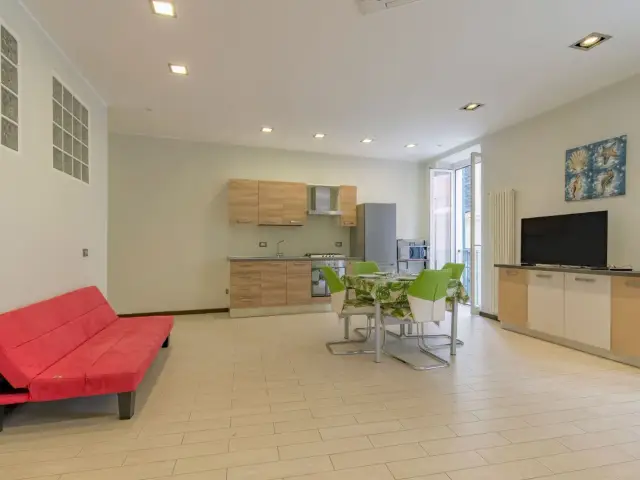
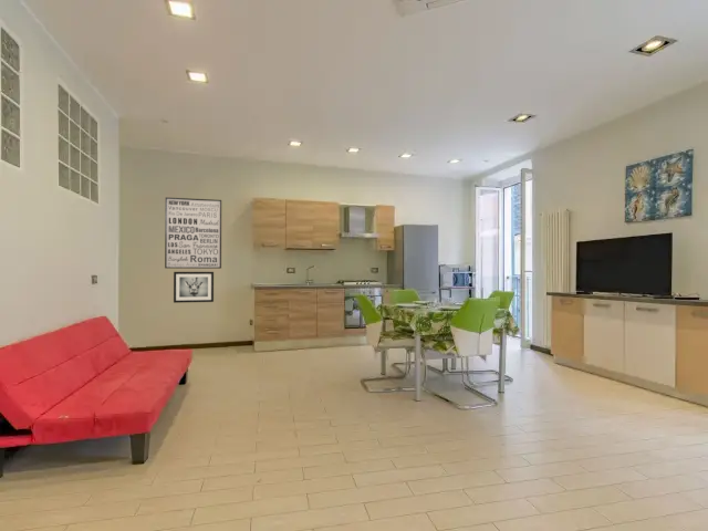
+ wall art [164,196,222,270]
+ wall art [173,271,215,304]
